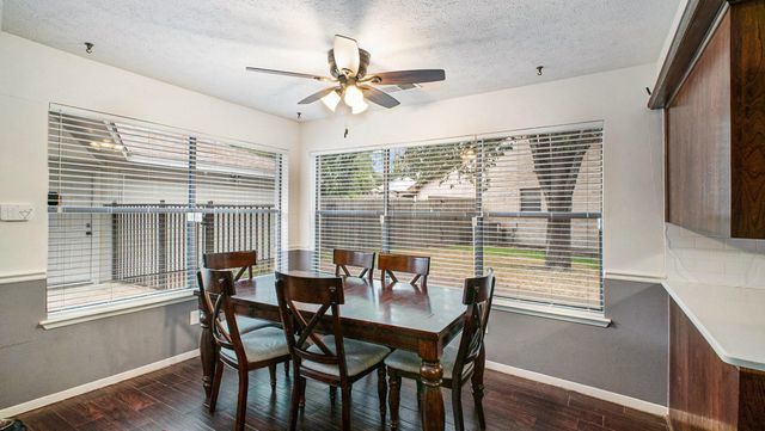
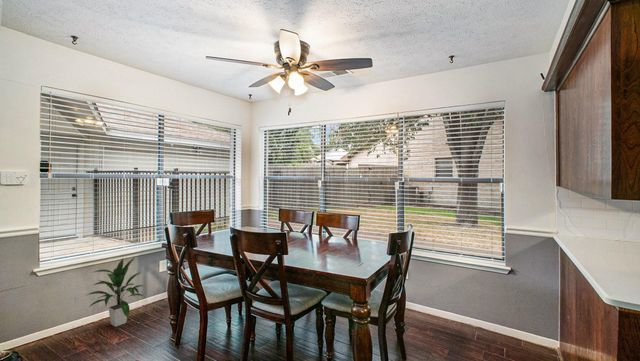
+ indoor plant [84,257,145,328]
